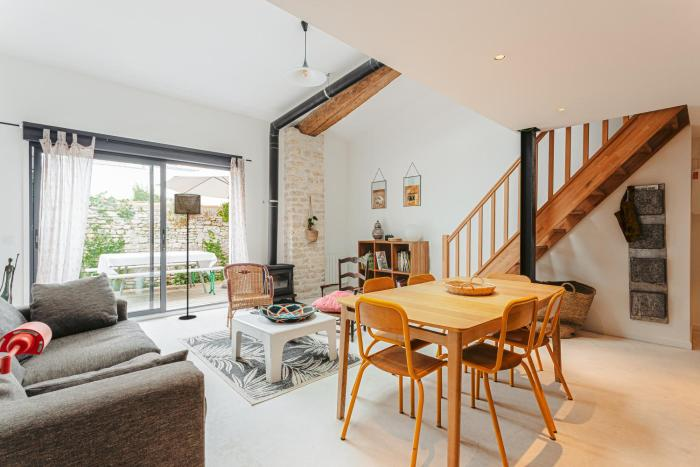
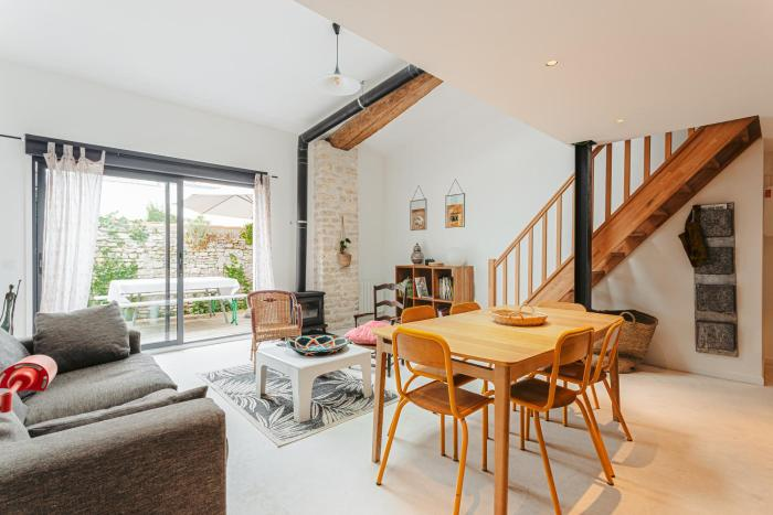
- floor lamp [173,193,202,320]
